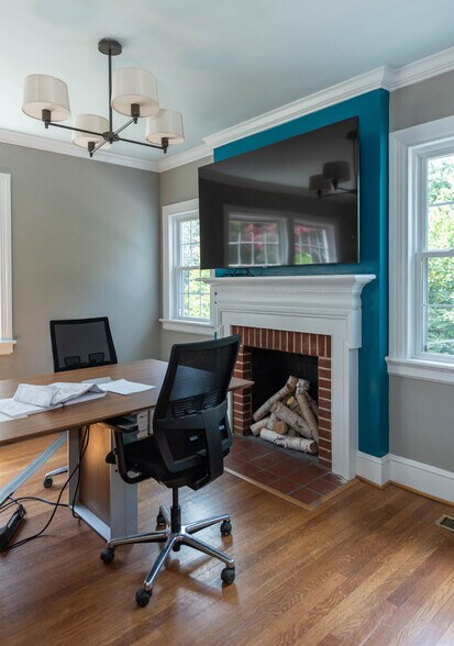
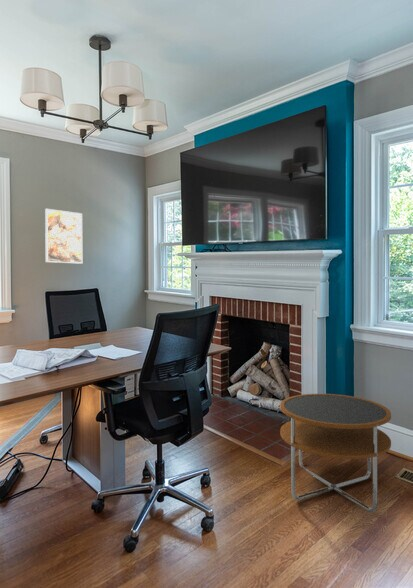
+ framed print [44,208,83,265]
+ side table [279,393,392,513]
